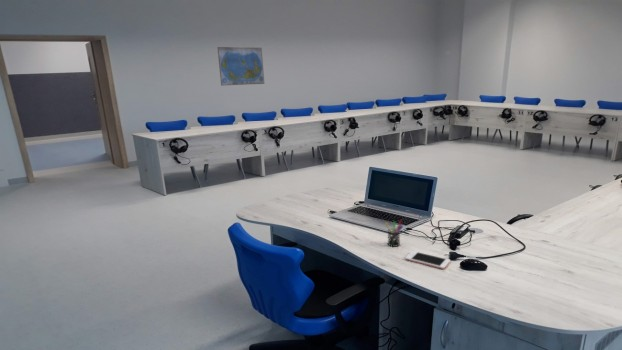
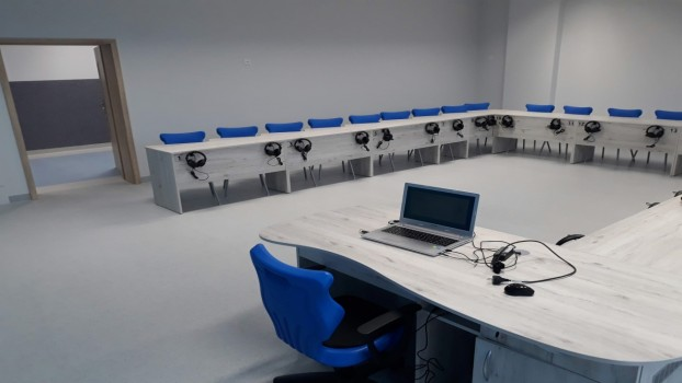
- pen holder [384,220,404,248]
- cell phone [404,250,451,270]
- world map [217,46,265,87]
